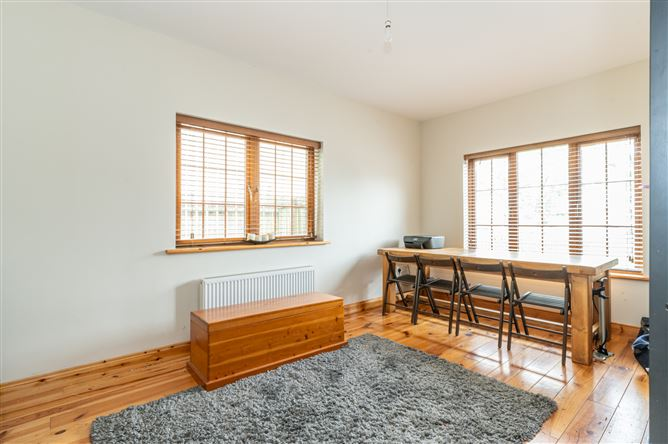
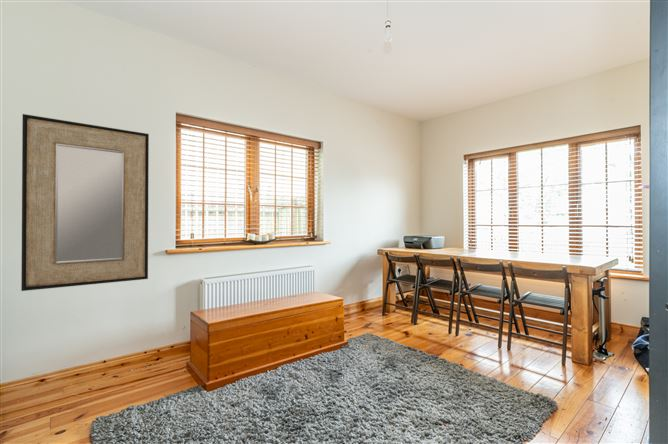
+ home mirror [20,113,150,292]
